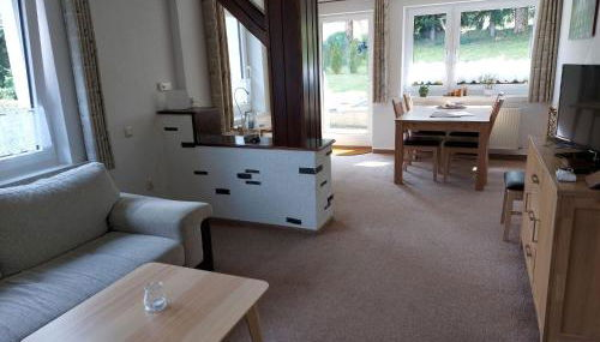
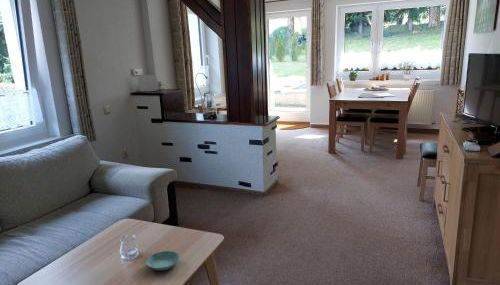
+ saucer [145,250,180,271]
